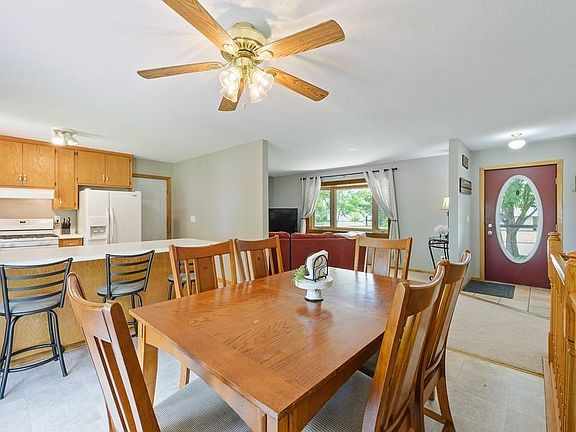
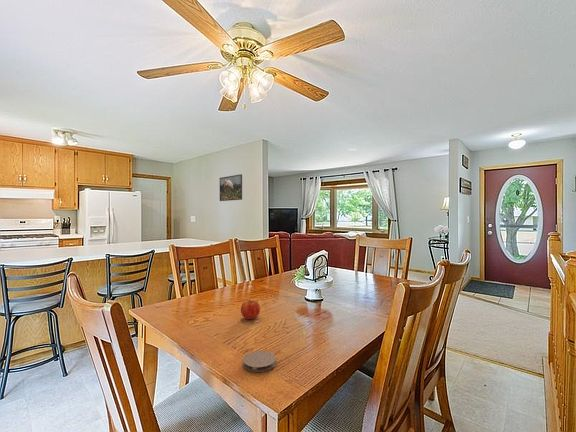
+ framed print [219,173,243,202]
+ fruit [240,299,261,320]
+ coaster [242,350,277,373]
